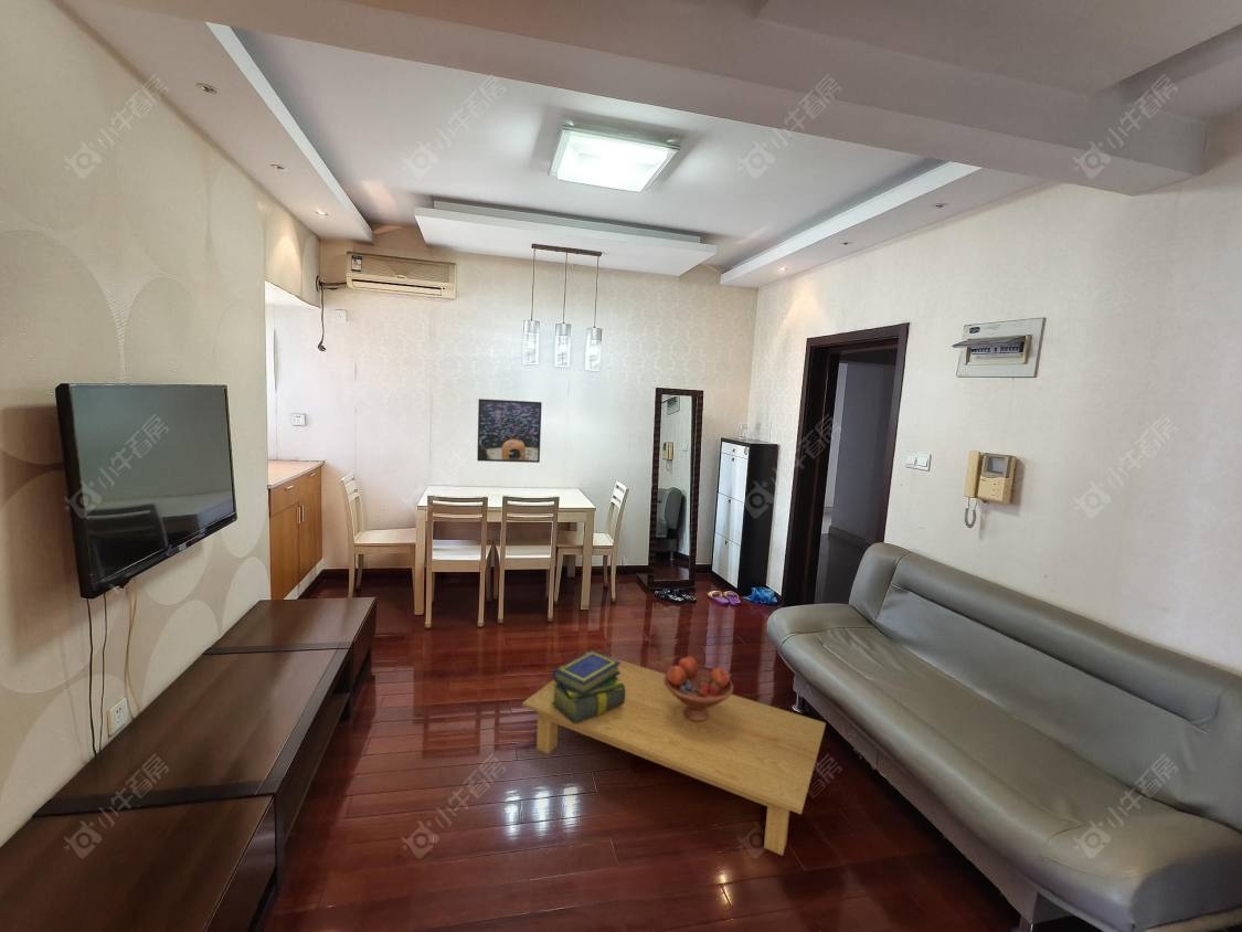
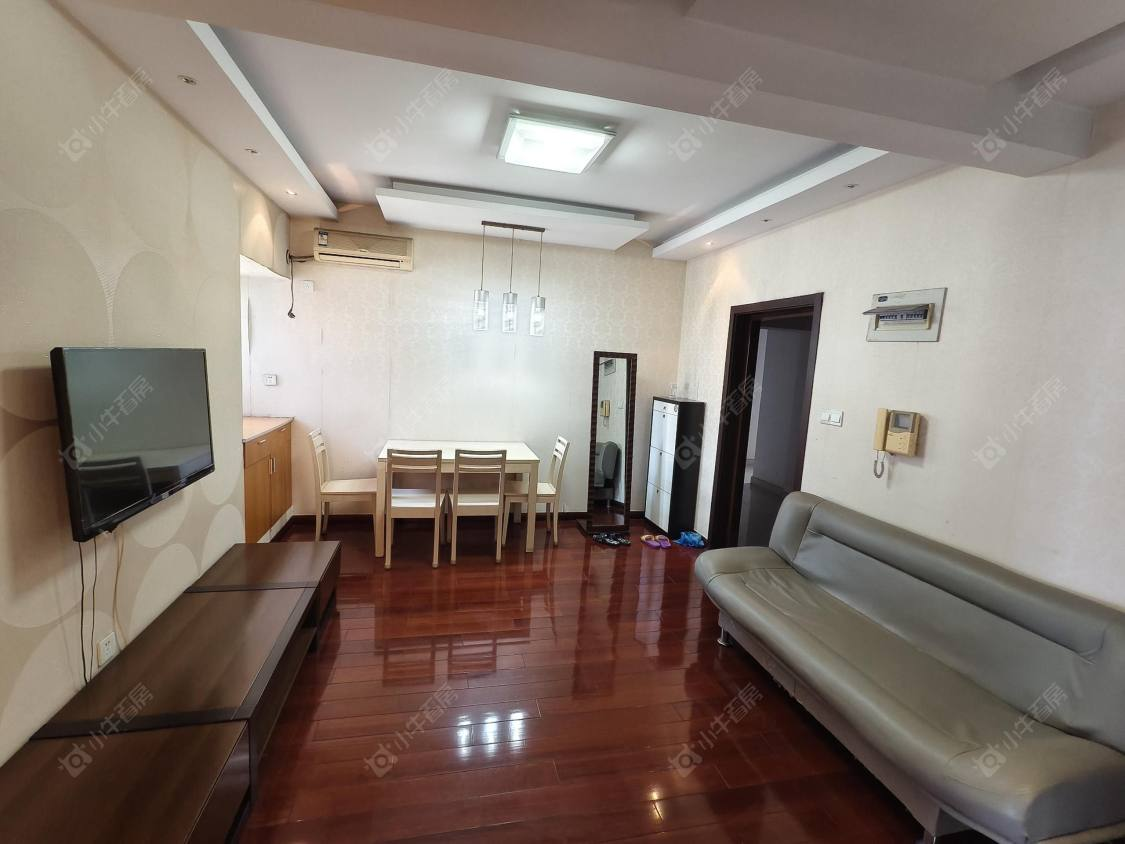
- fruit bowl [665,656,734,722]
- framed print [476,398,543,464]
- coffee table [521,655,827,857]
- stack of books [551,649,625,724]
